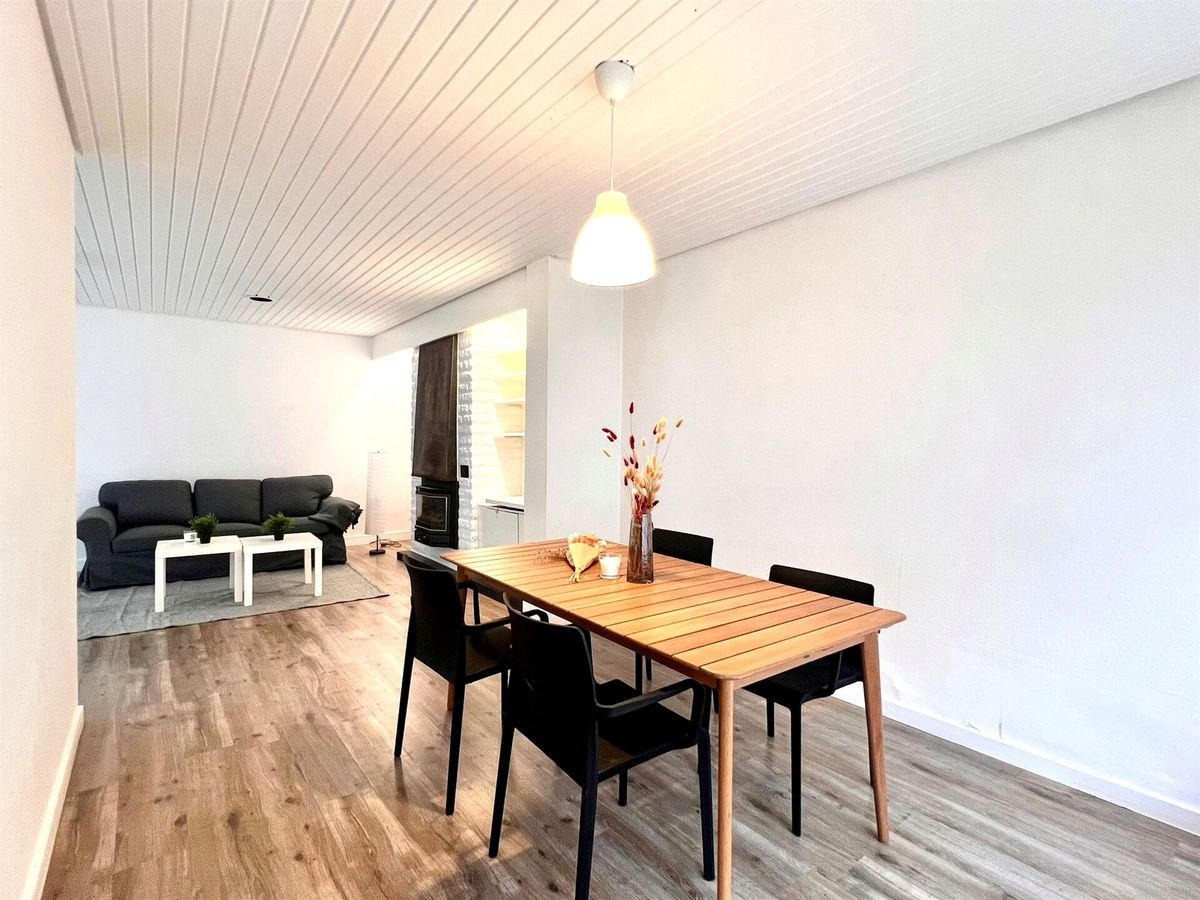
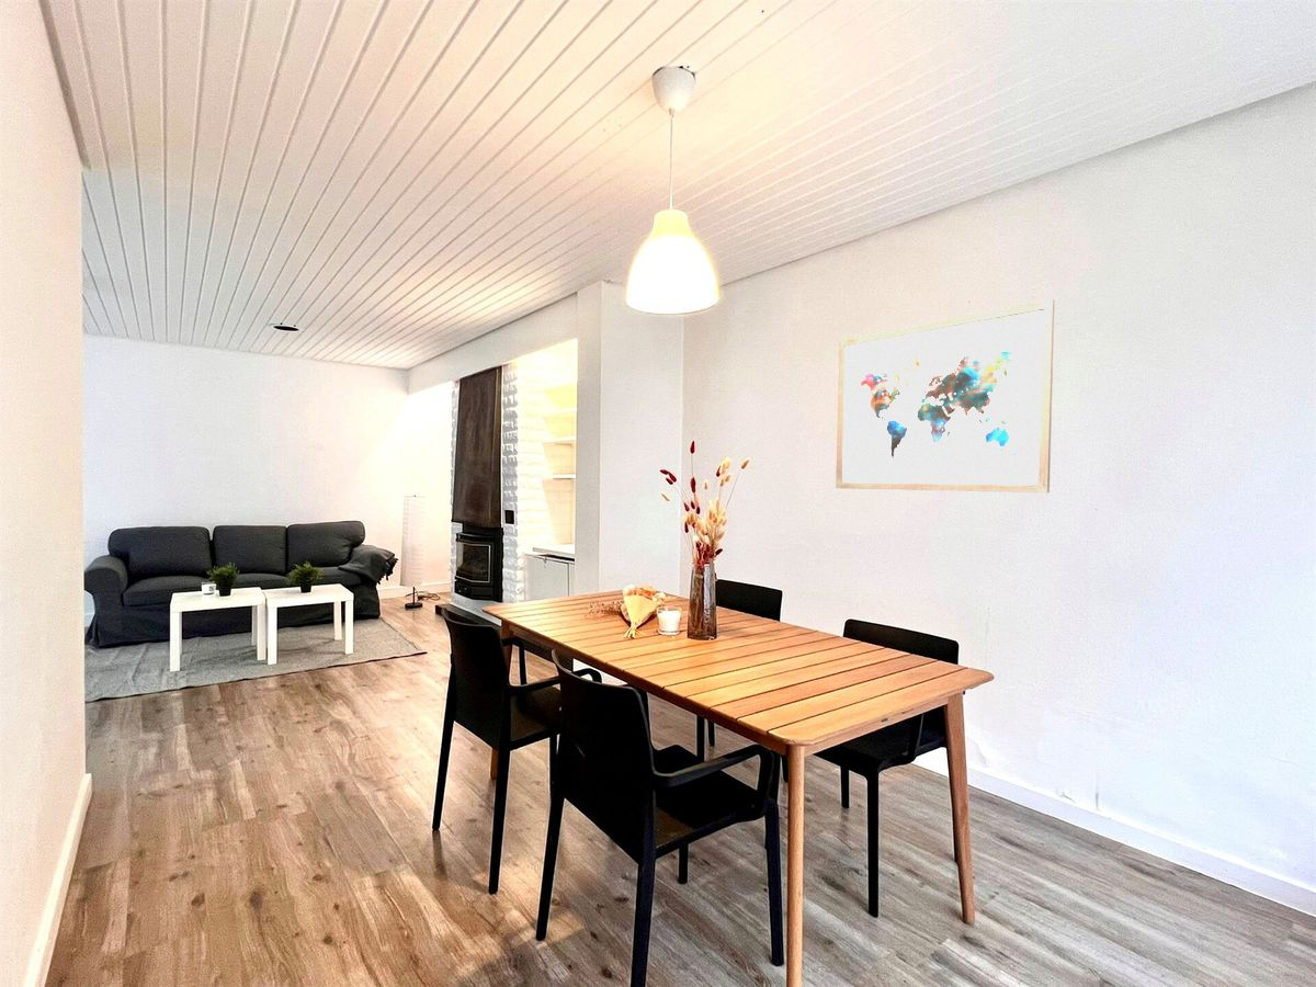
+ wall art [835,298,1056,494]
